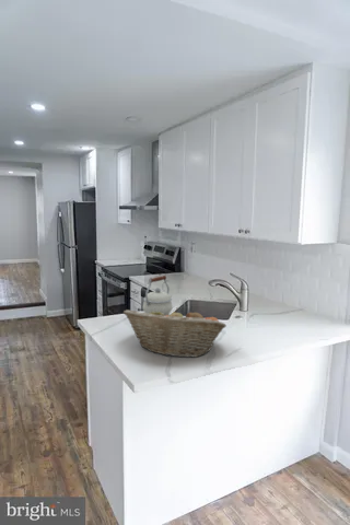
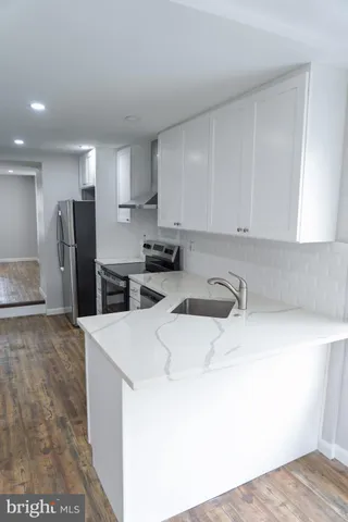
- kettle [142,275,173,316]
- fruit basket [122,308,228,359]
